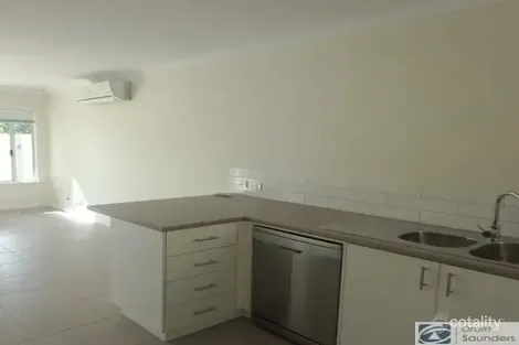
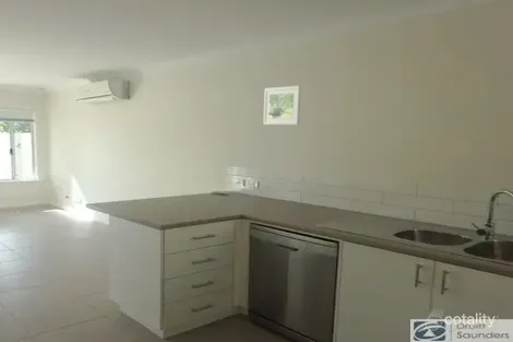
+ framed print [262,84,301,126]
